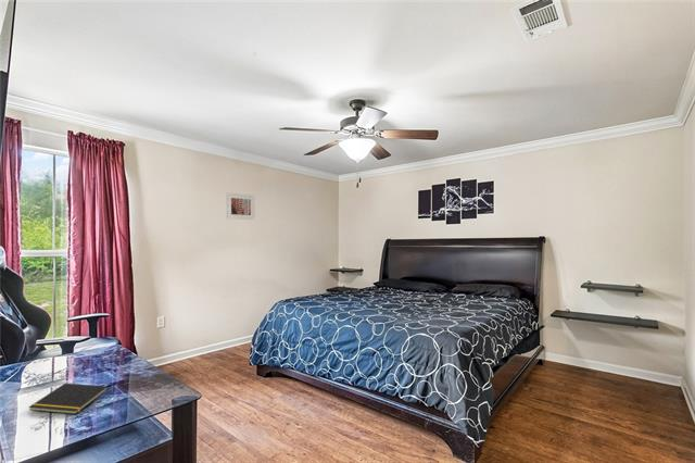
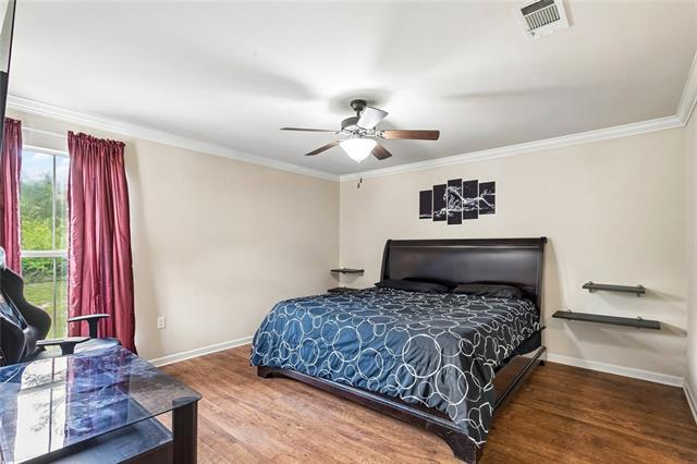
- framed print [226,192,255,221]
- notepad [27,383,110,415]
